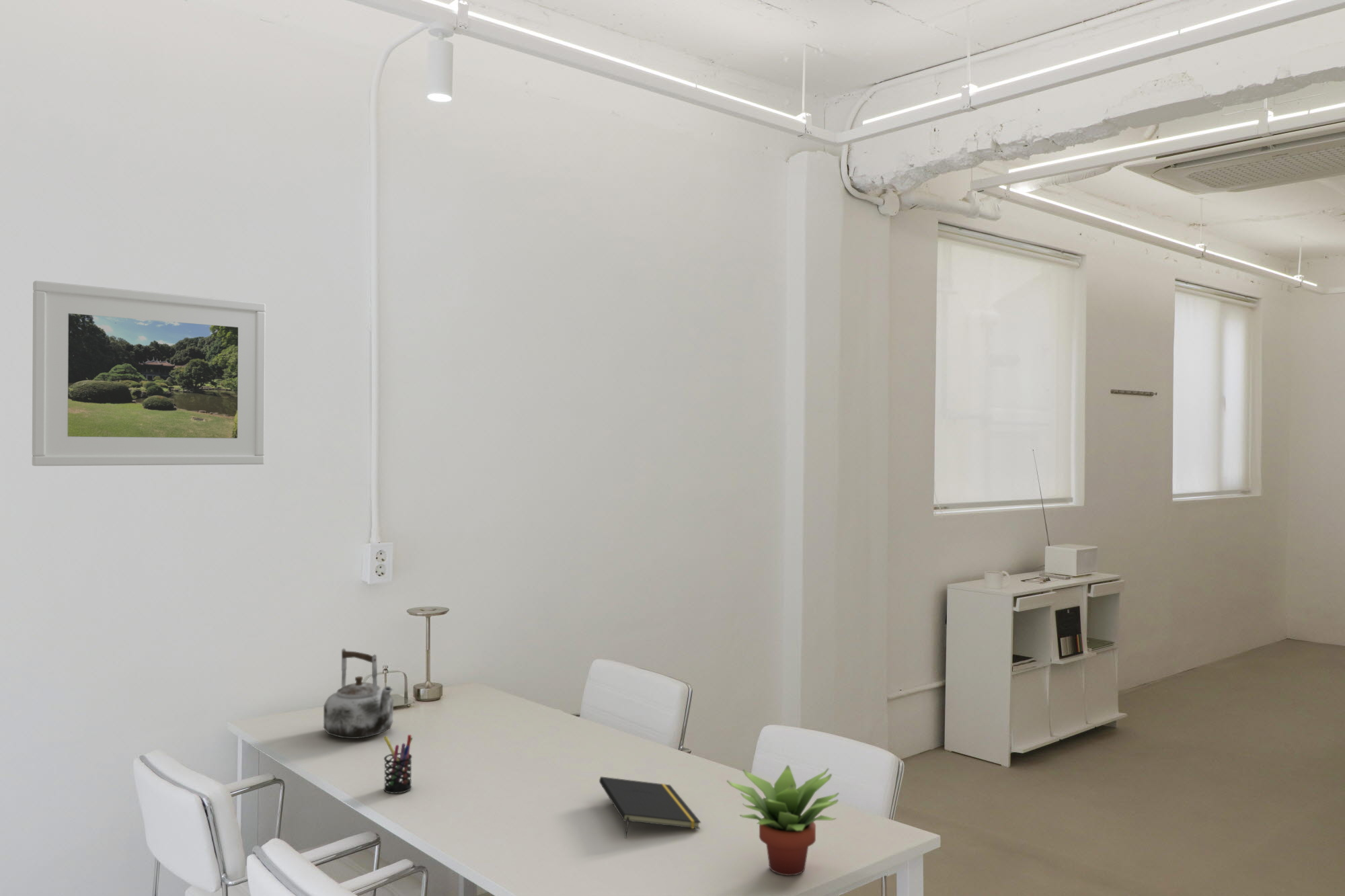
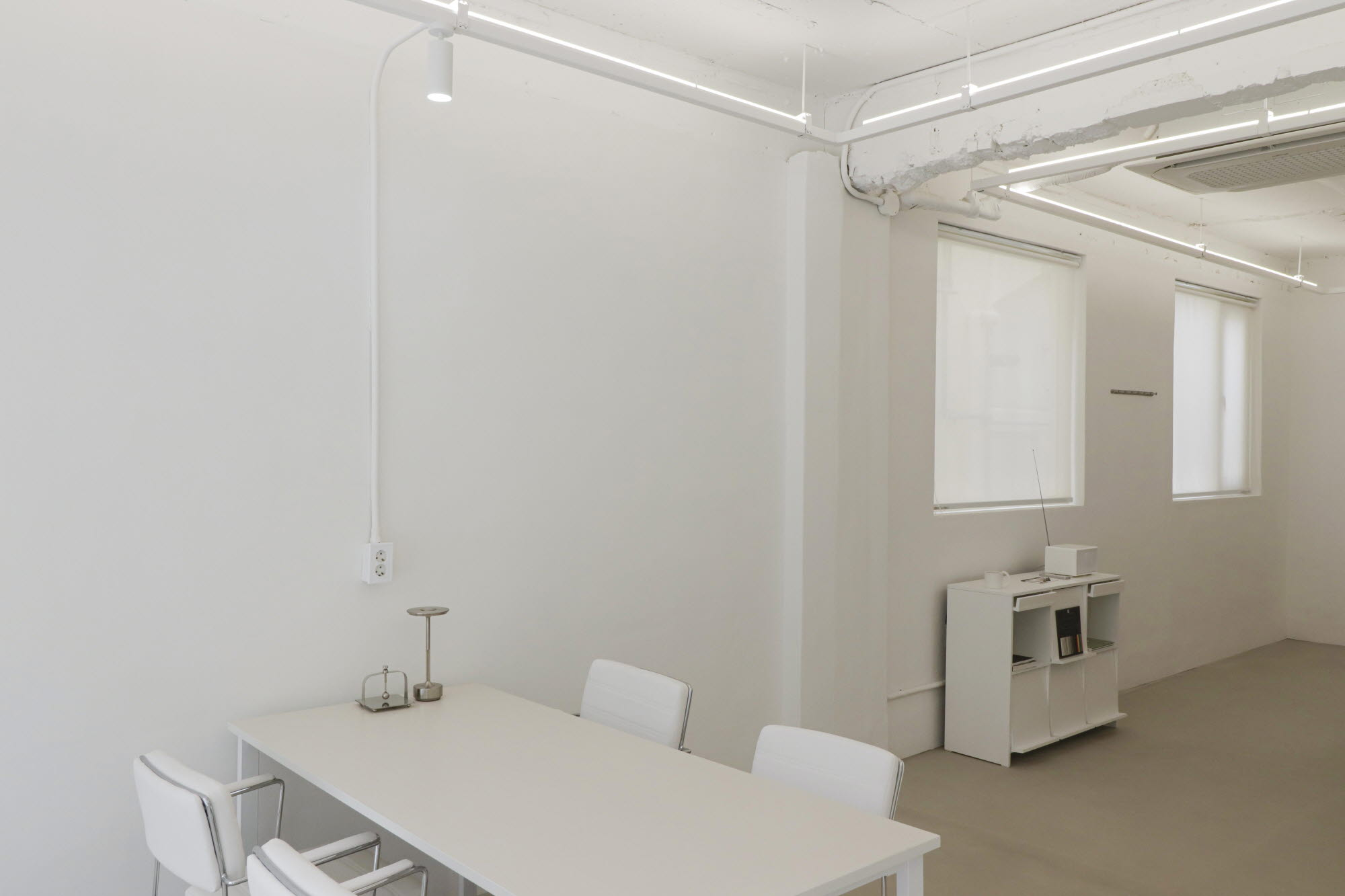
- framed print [32,280,266,466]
- kettle [323,648,395,739]
- pen holder [383,734,414,795]
- notepad [599,776,701,839]
- succulent plant [726,765,840,877]
